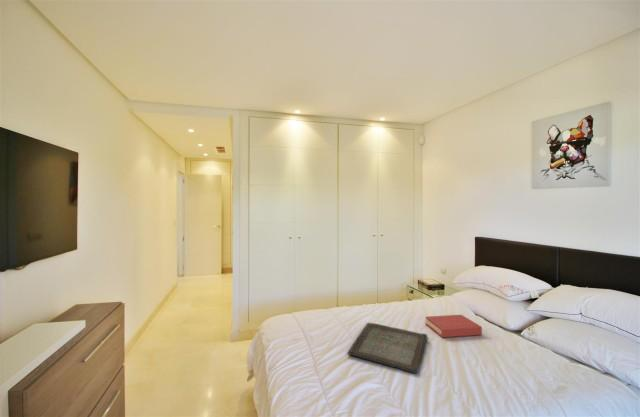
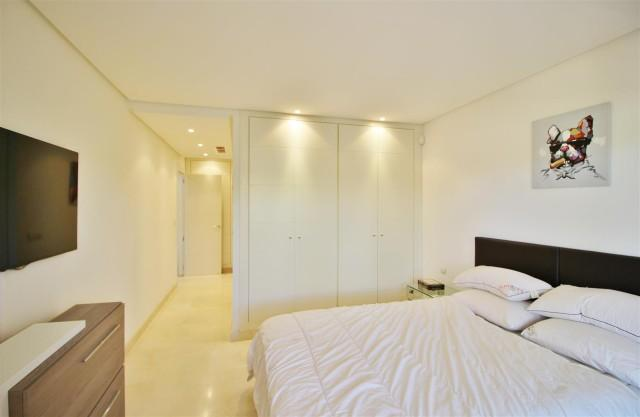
- hardback book [425,314,483,339]
- serving tray [347,322,428,374]
